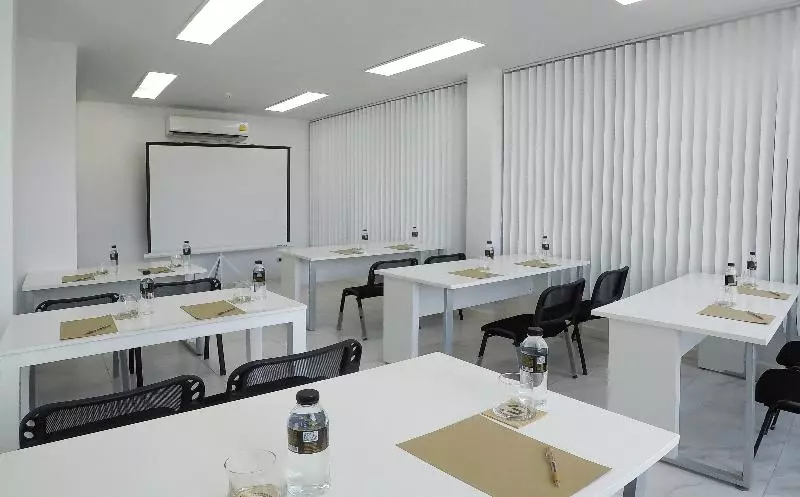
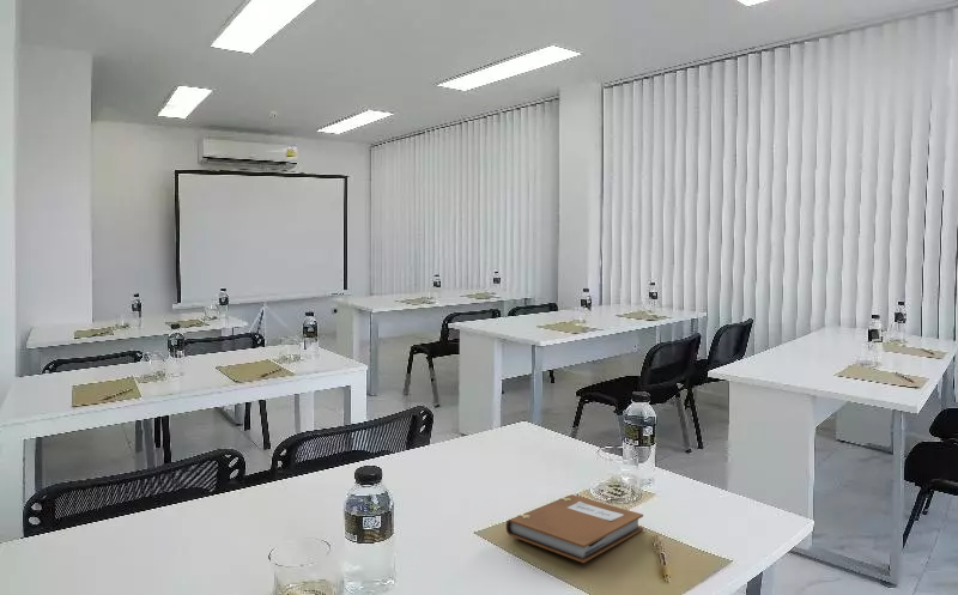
+ notebook [505,493,644,564]
